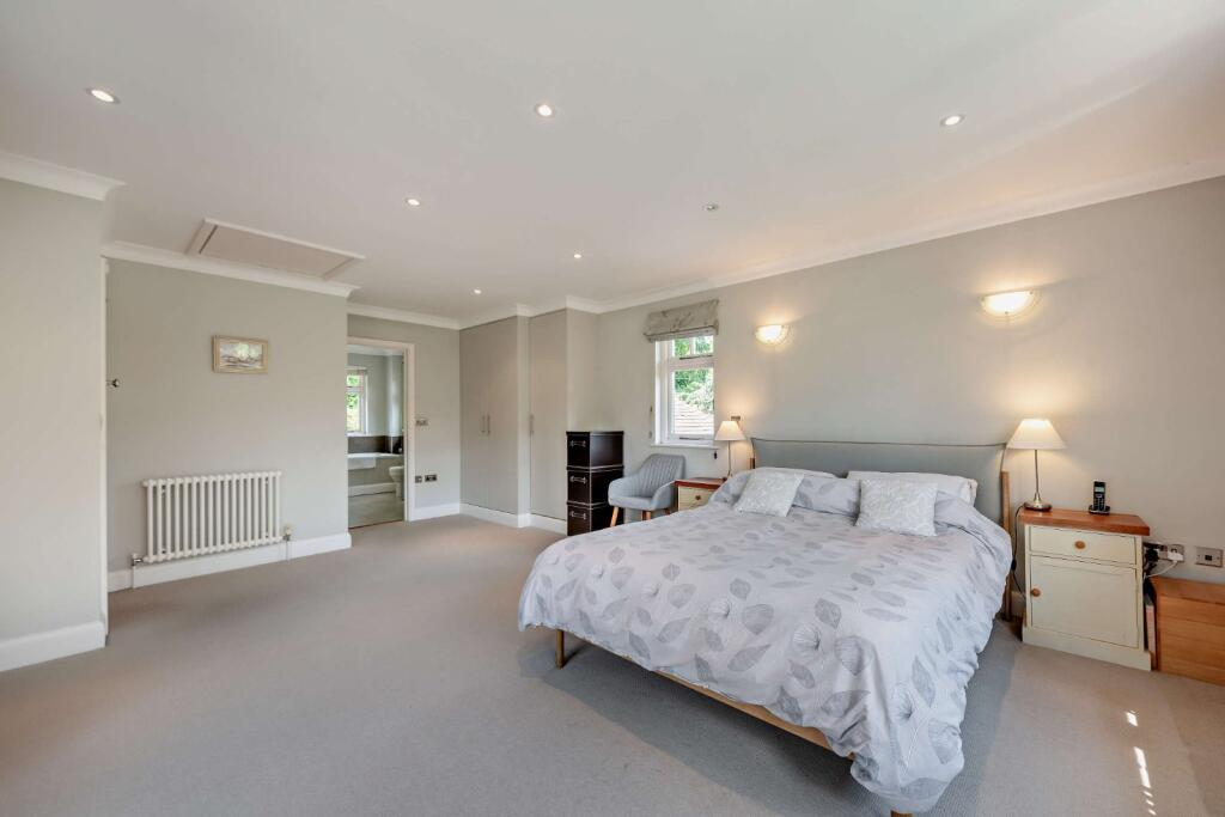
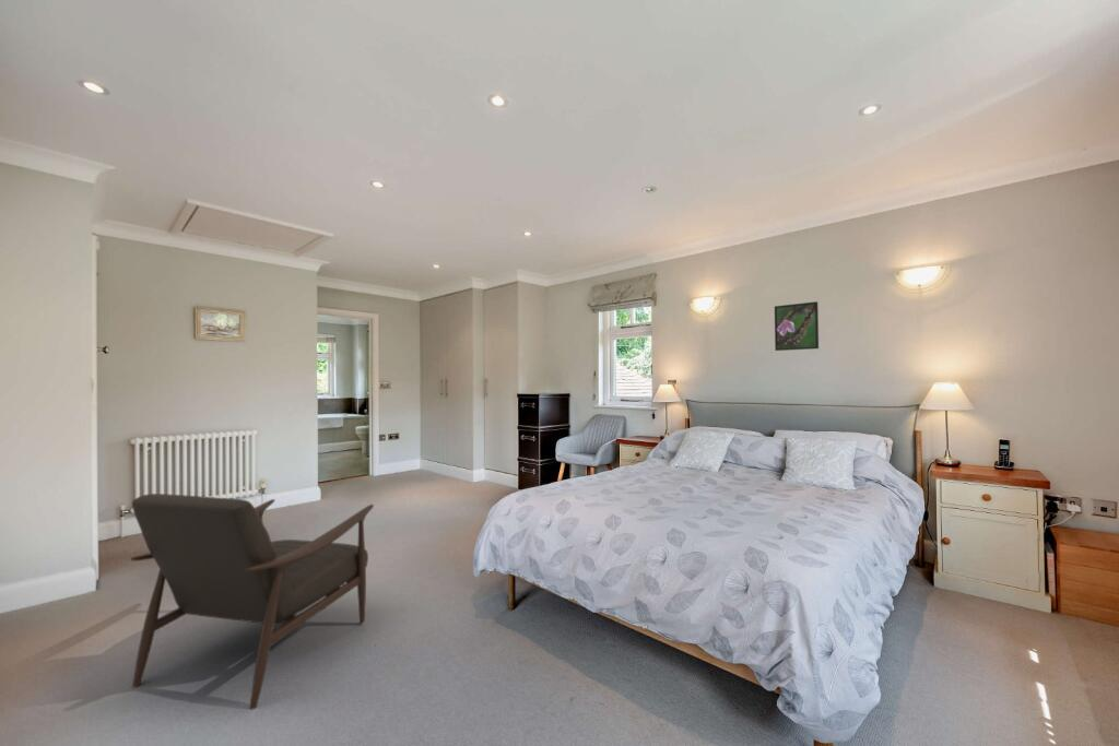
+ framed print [774,300,820,352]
+ chair [129,493,375,711]
